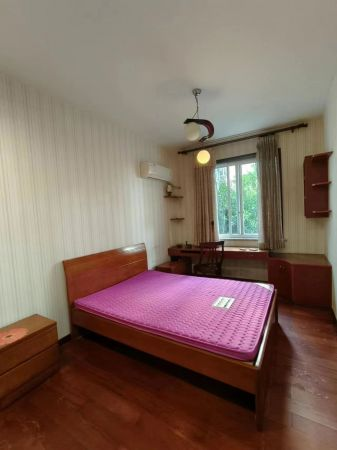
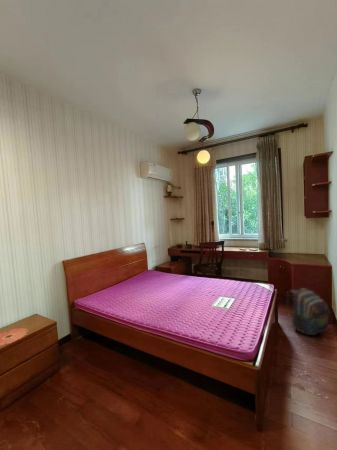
+ backpack [285,287,331,336]
